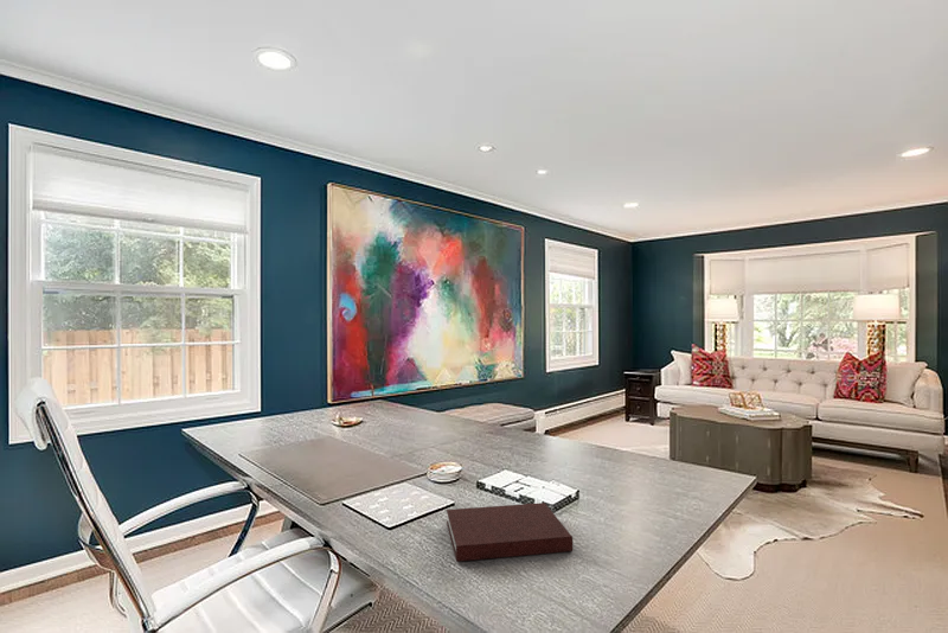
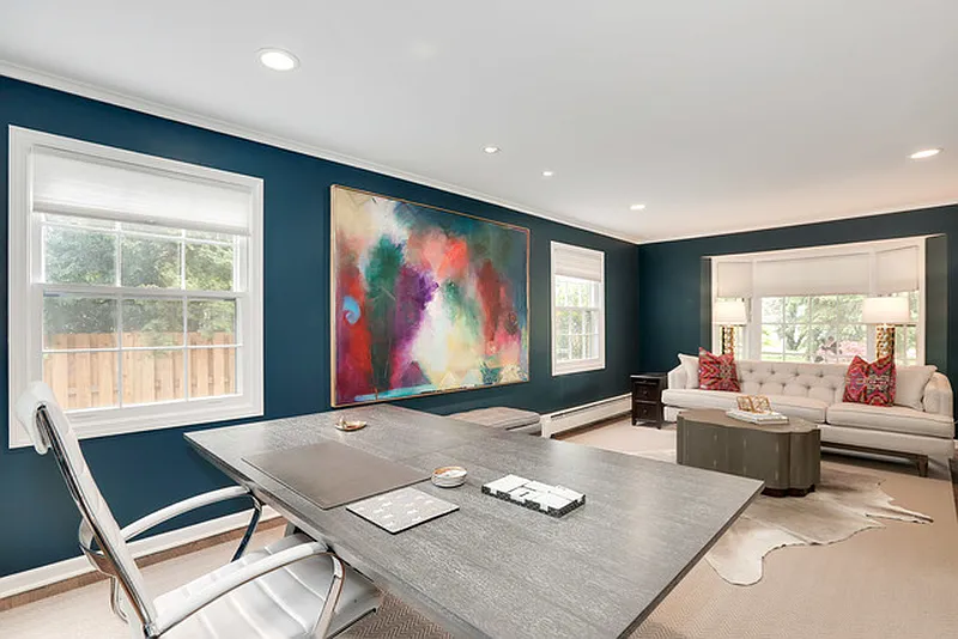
- notebook [446,501,574,563]
